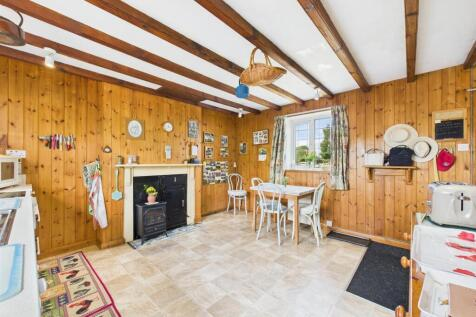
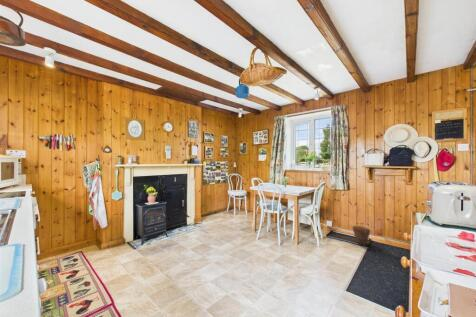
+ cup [351,225,372,246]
